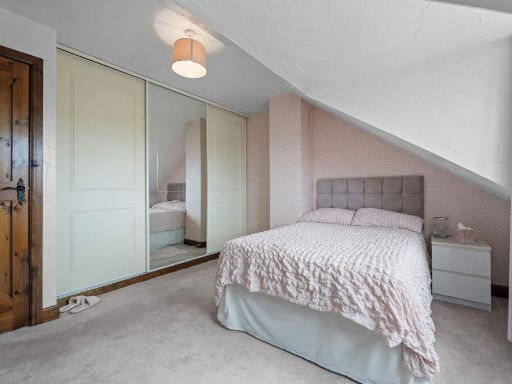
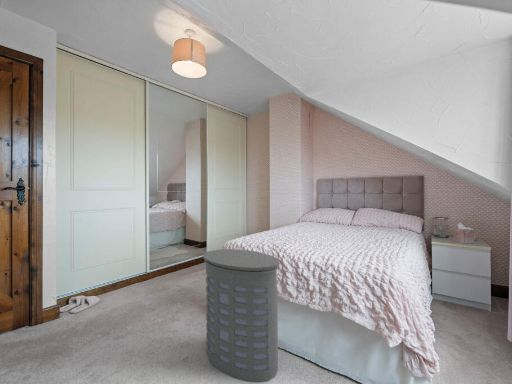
+ laundry hamper [202,248,280,383]
